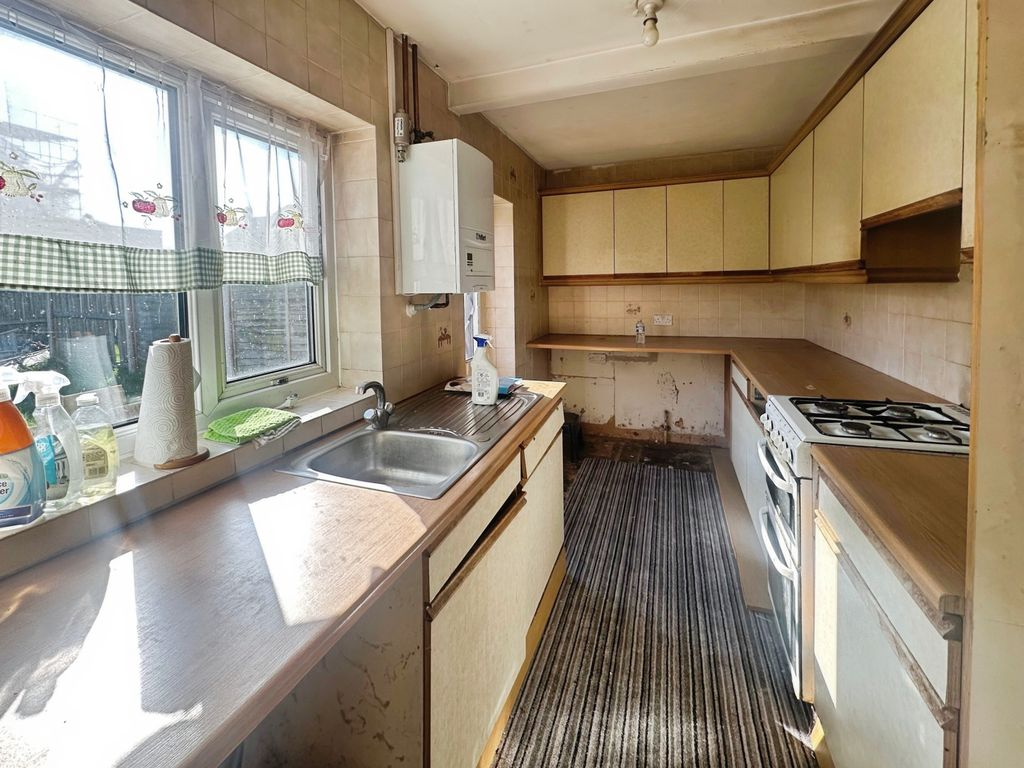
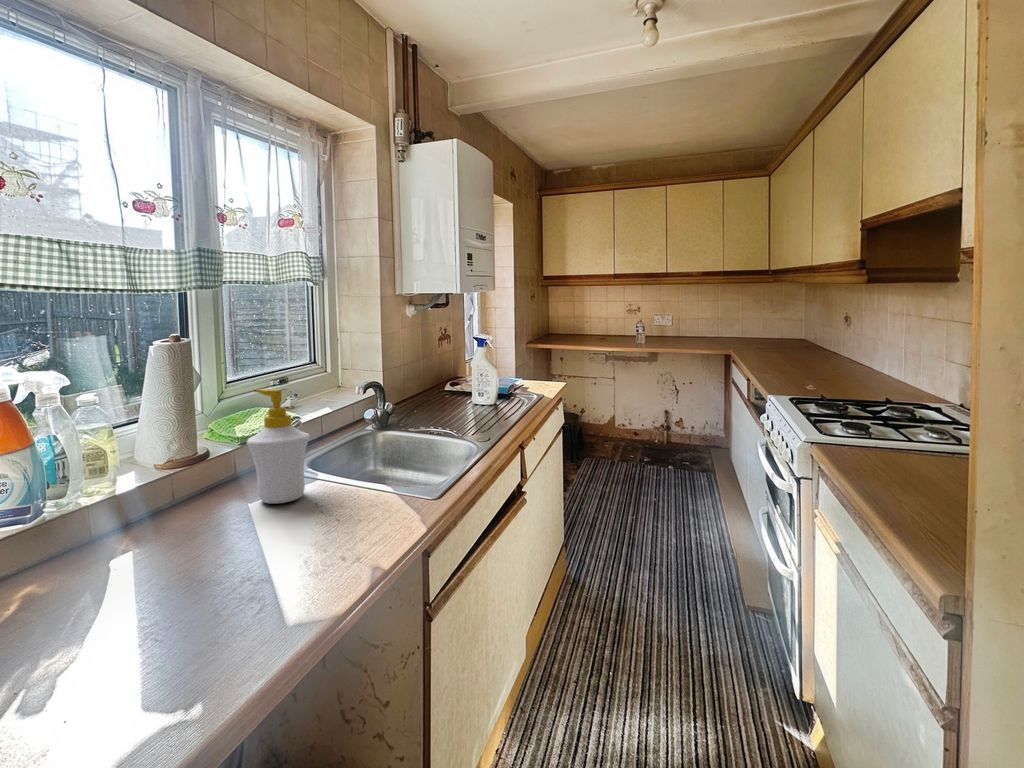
+ soap bottle [245,388,310,504]
